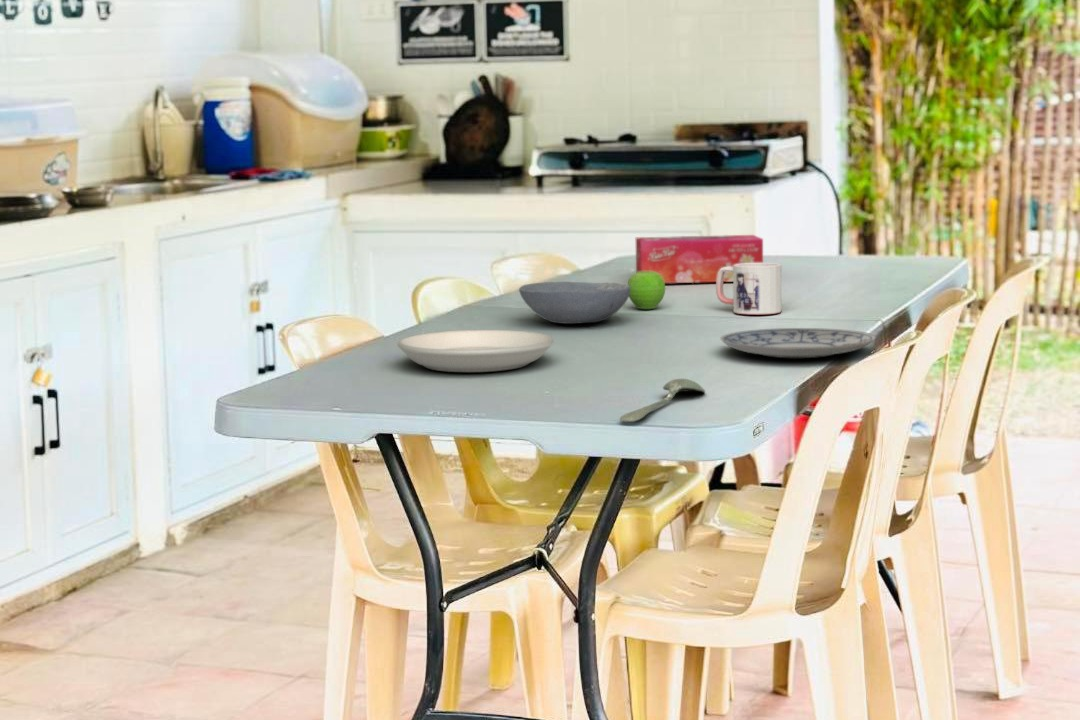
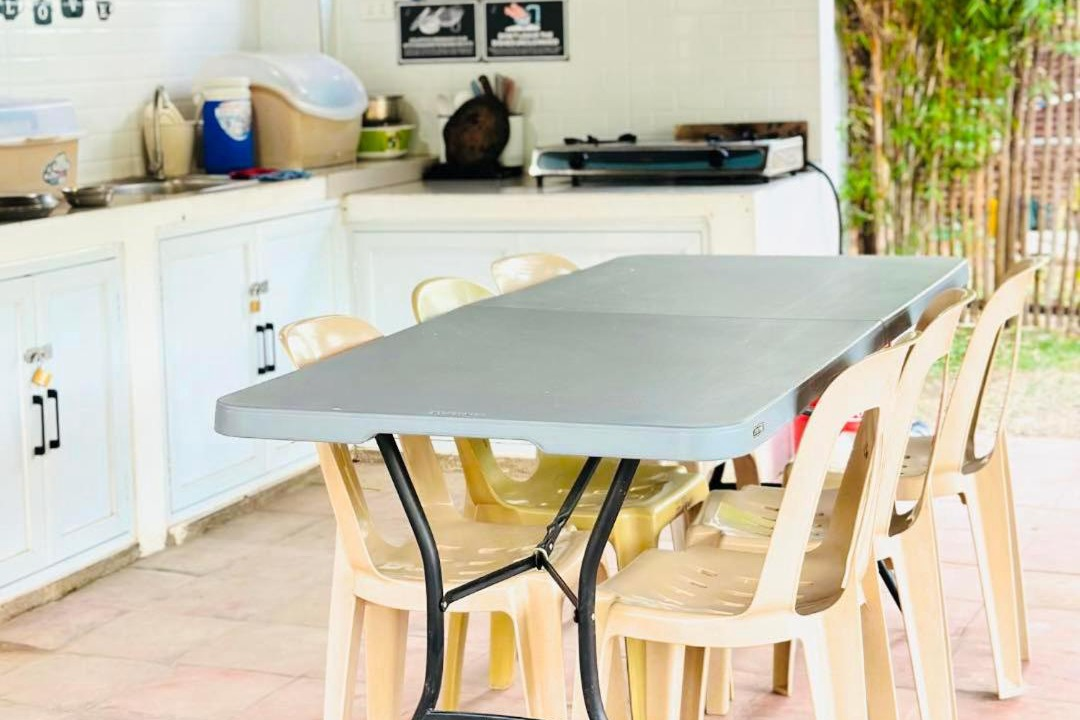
- tissue box [635,234,764,284]
- plate [397,329,555,373]
- plate [719,327,877,359]
- spoon [619,378,706,423]
- bowl [518,281,631,325]
- mug [715,262,782,315]
- fruit [627,271,666,310]
